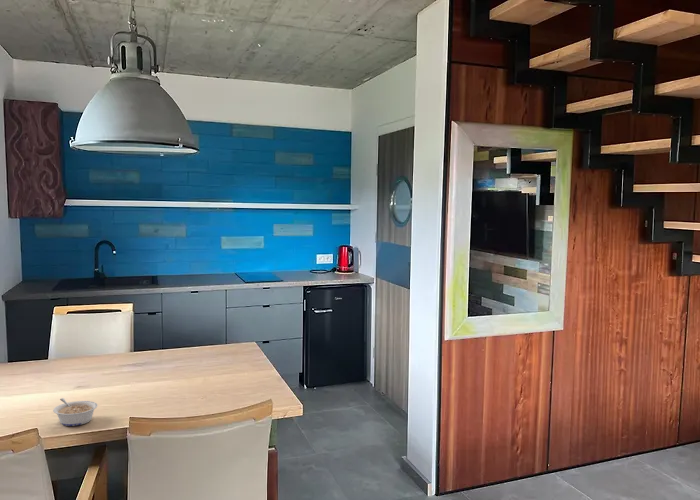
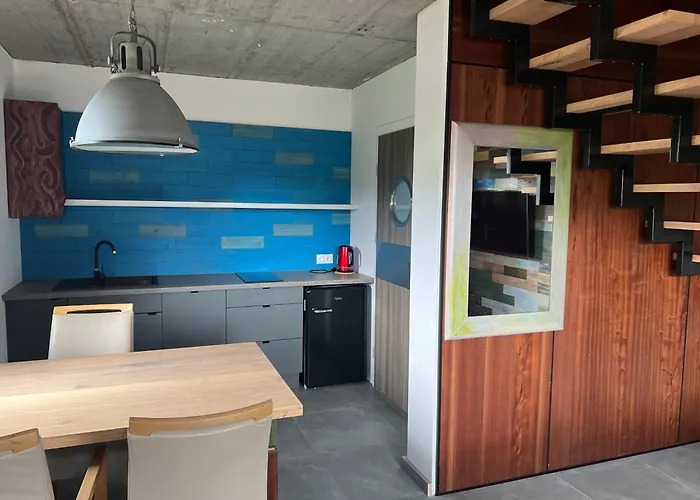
- legume [52,397,99,427]
